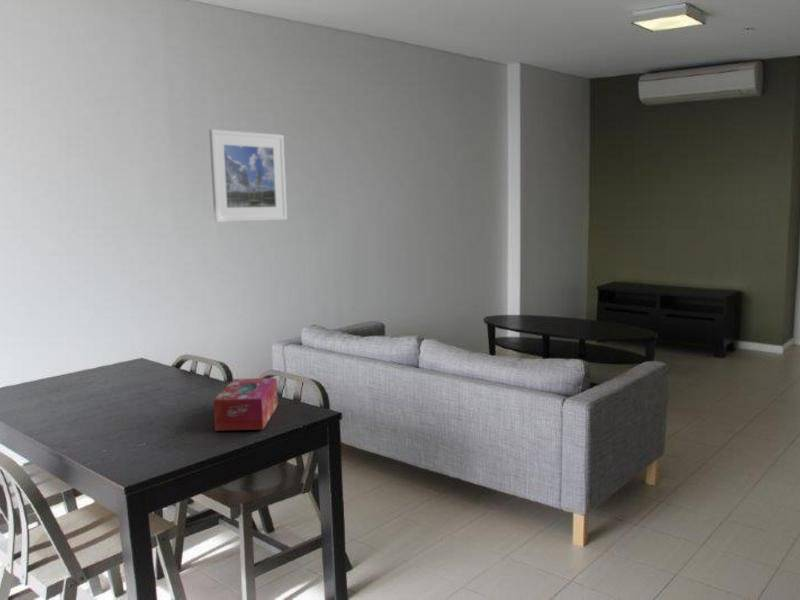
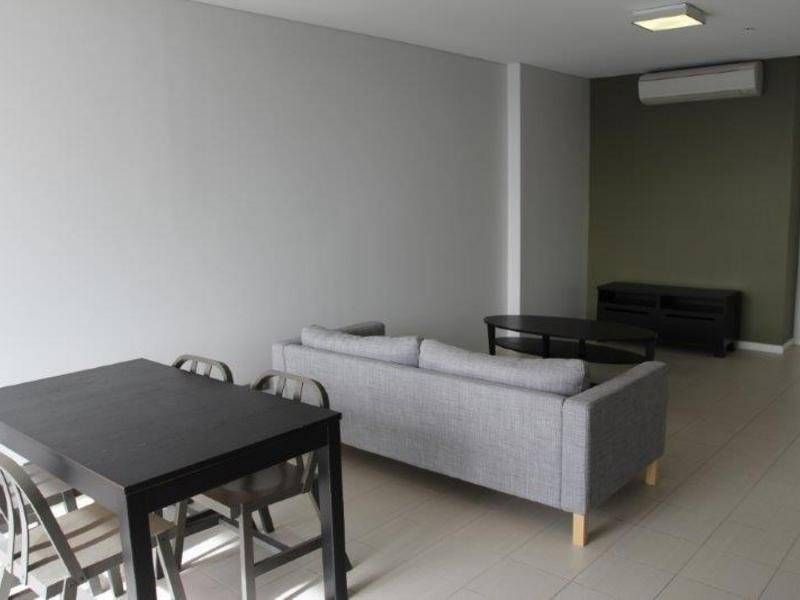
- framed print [208,128,288,223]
- tissue box [213,377,279,432]
